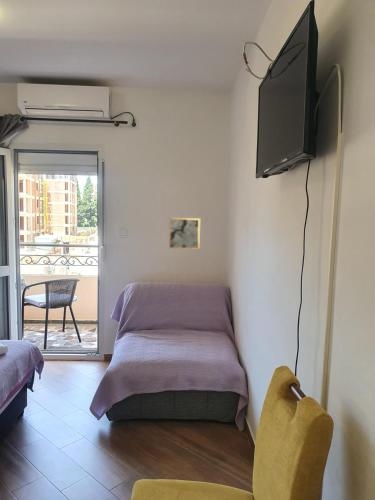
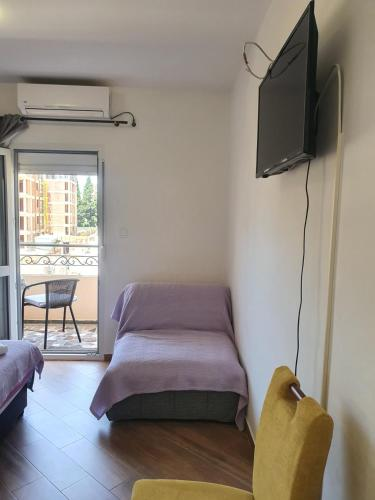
- wall art [168,217,201,250]
